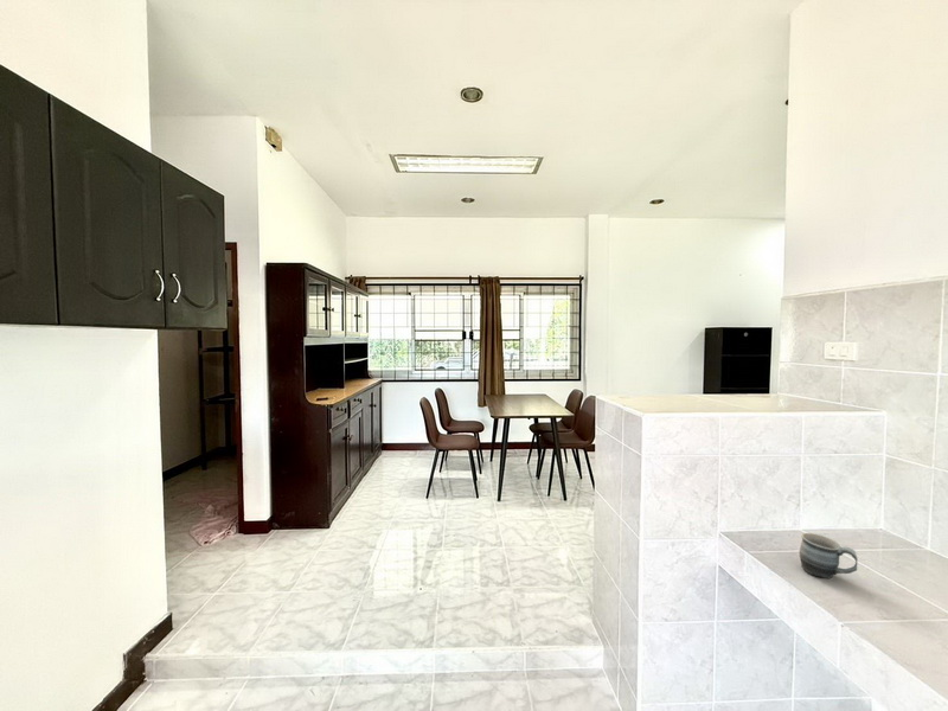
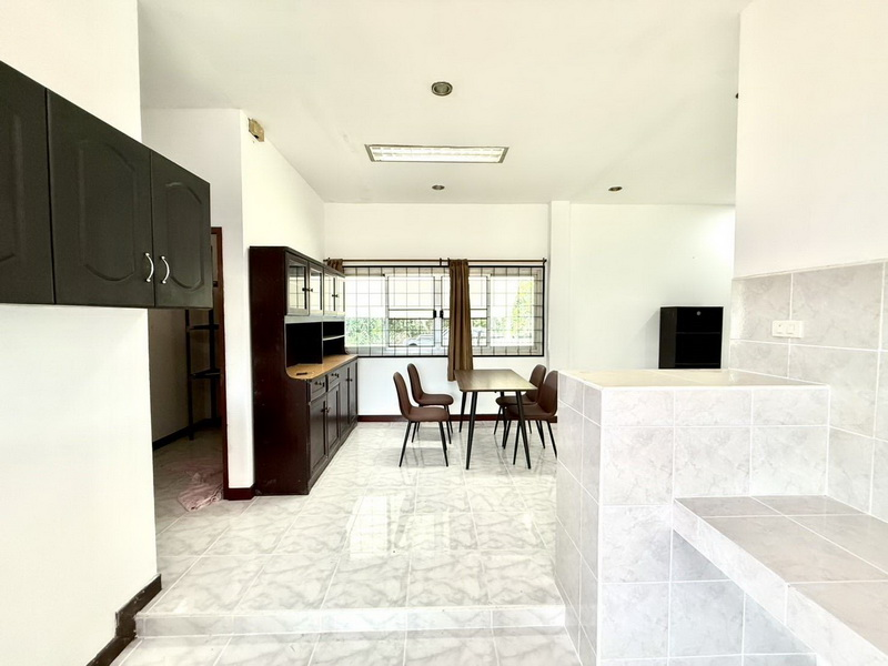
- mug [799,532,858,579]
